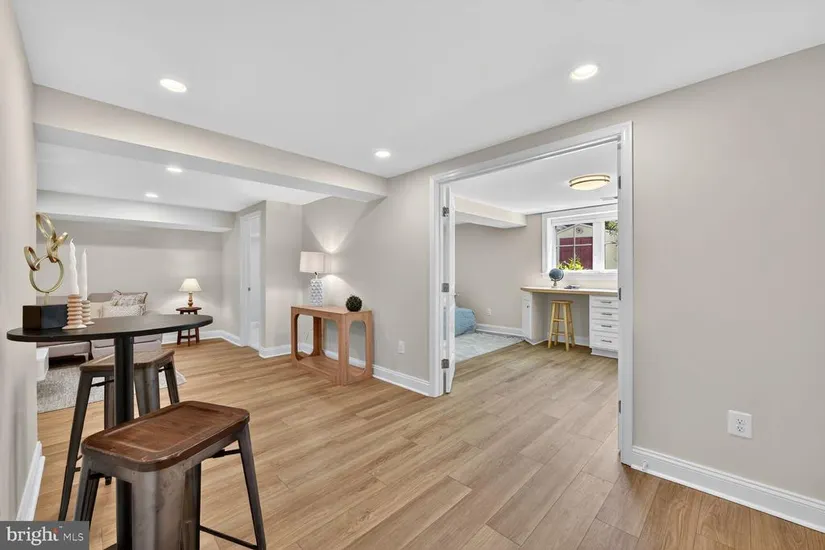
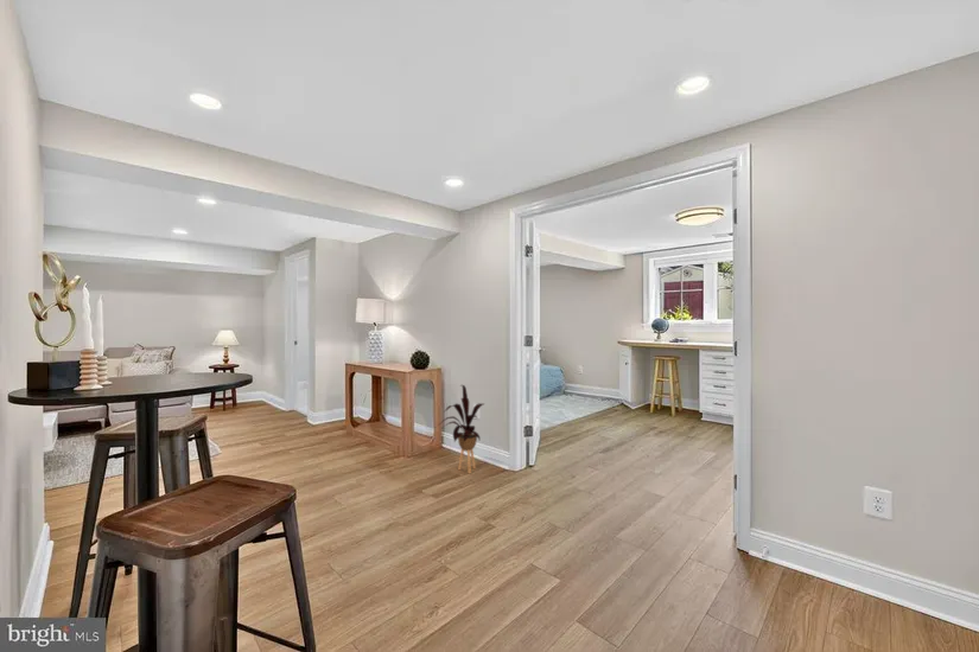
+ house plant [437,384,484,475]
